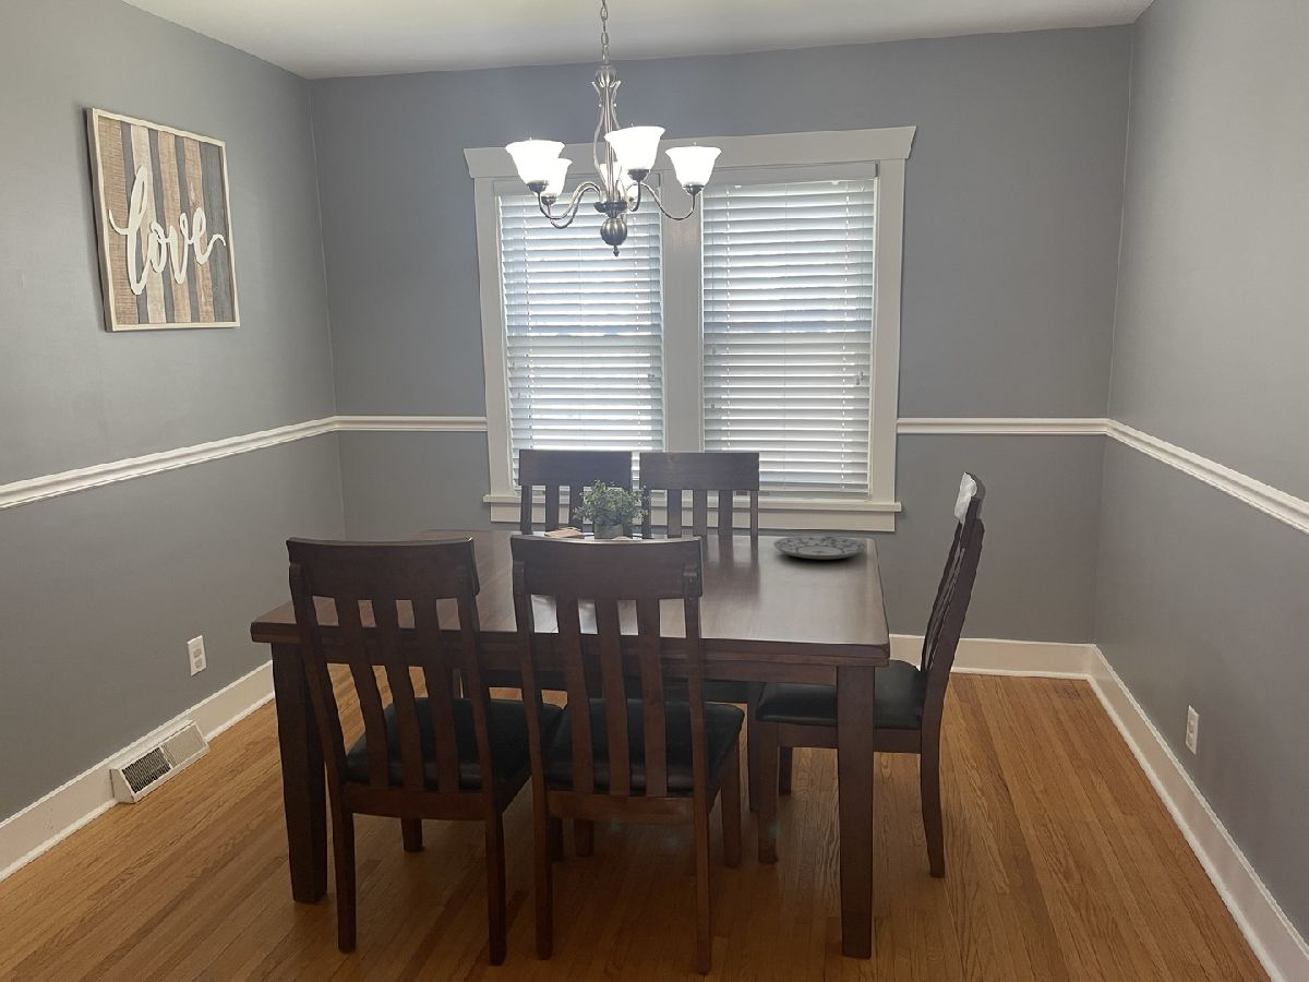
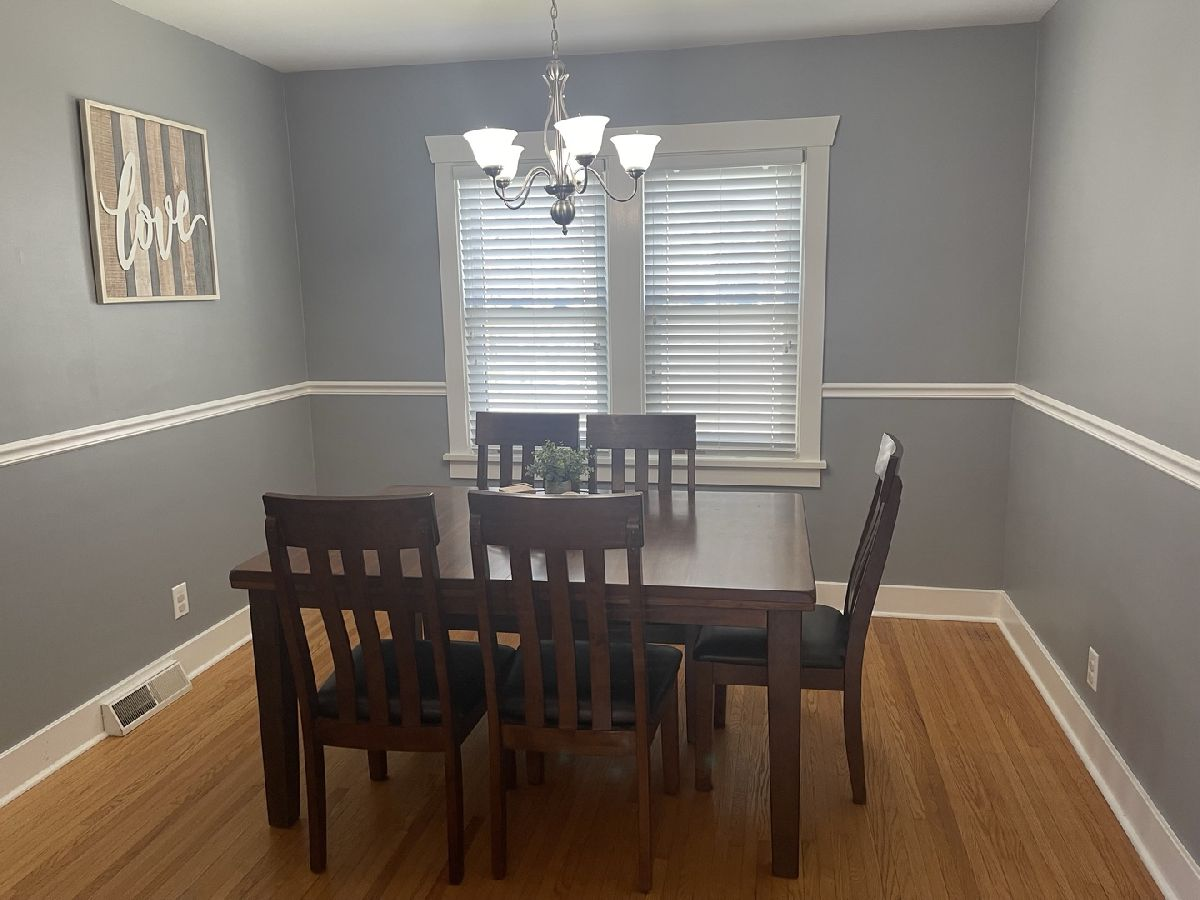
- plate [772,535,868,561]
